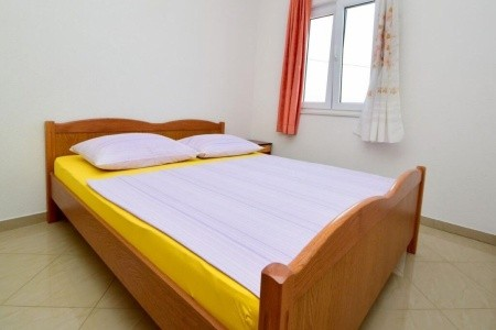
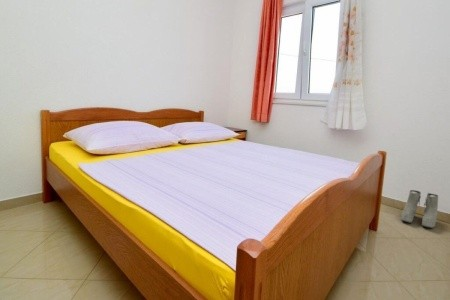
+ boots [400,189,439,229]
